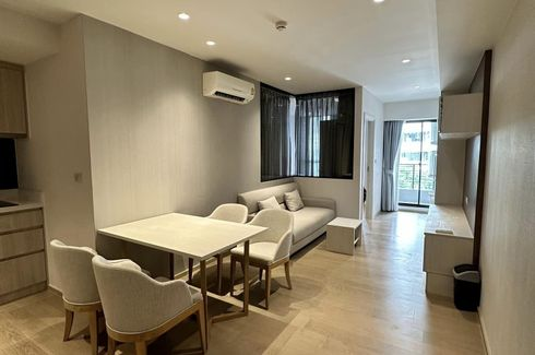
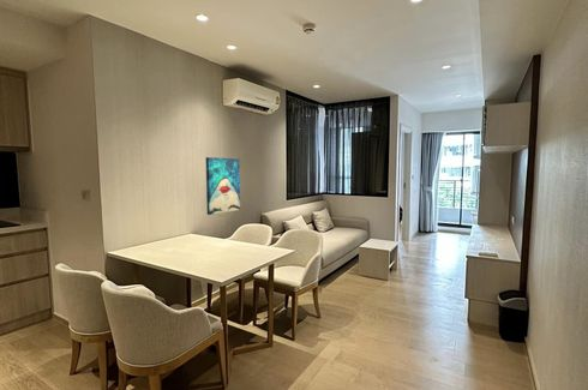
+ wall art [205,156,241,216]
